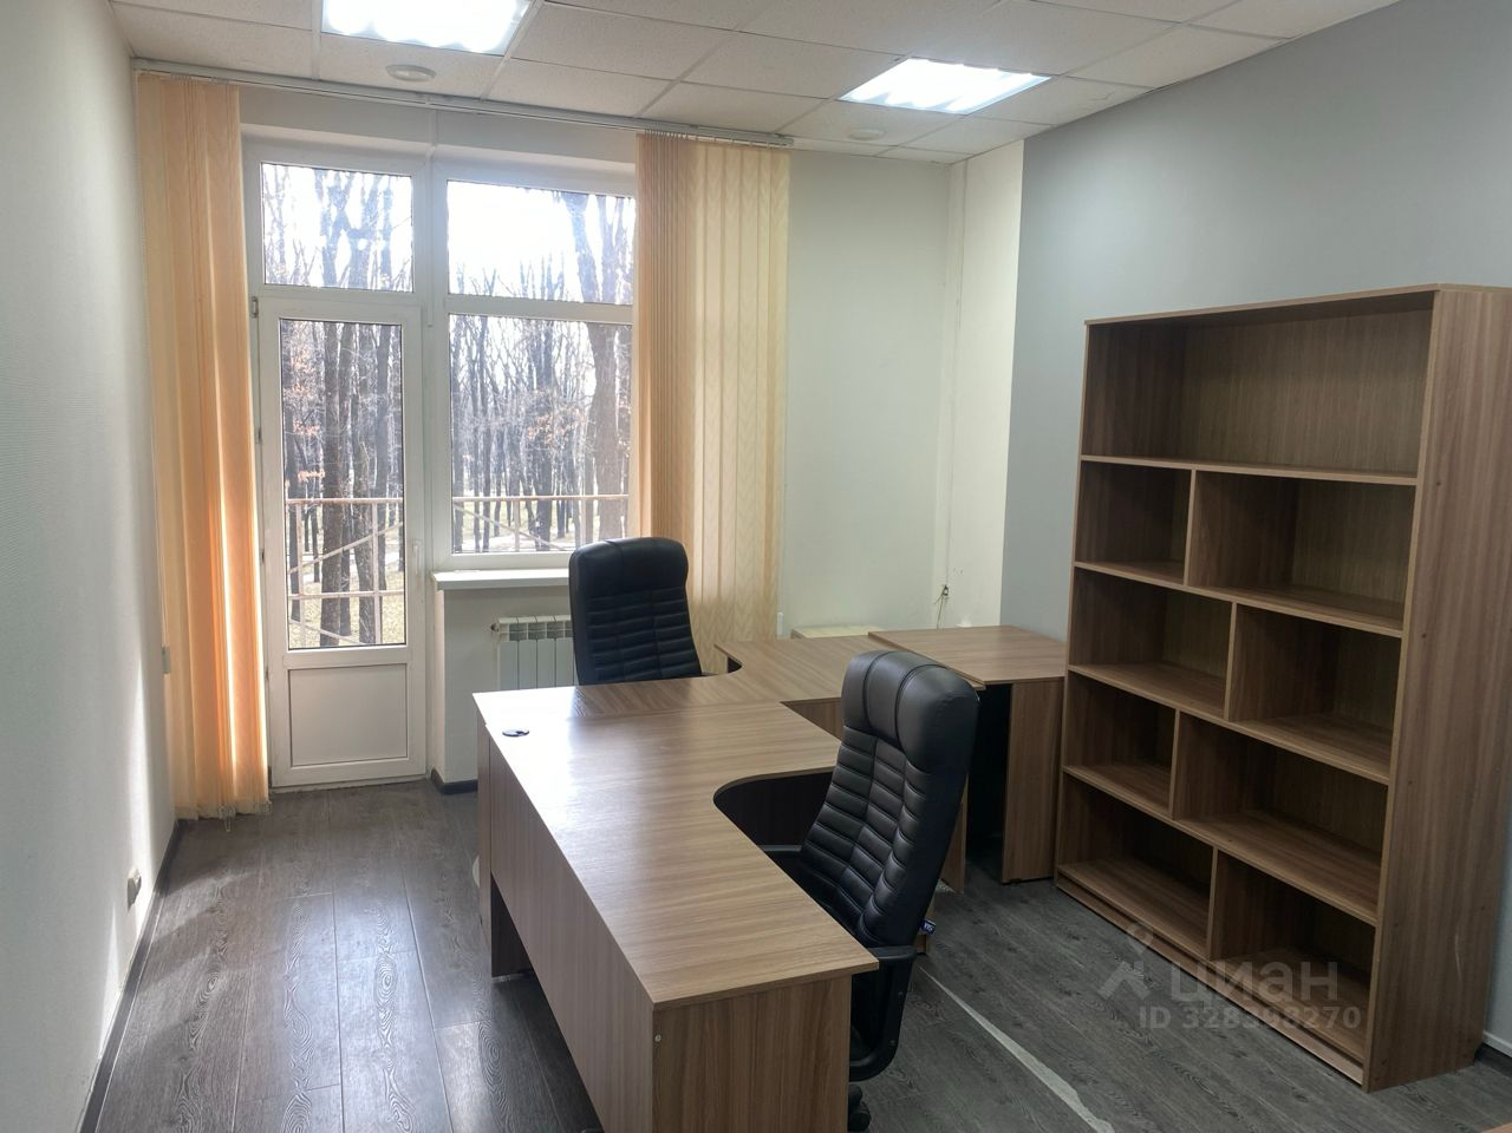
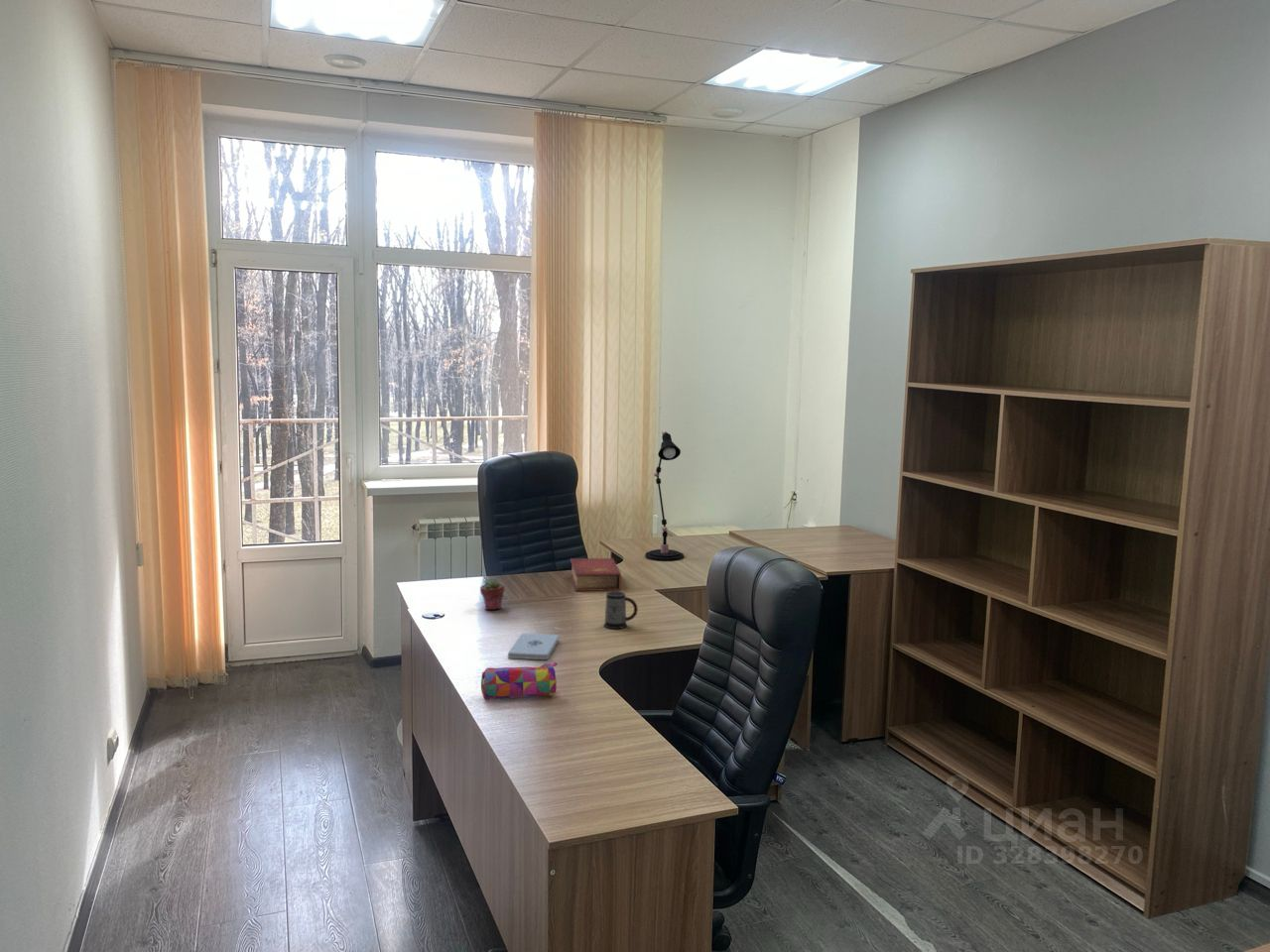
+ notepad [507,632,560,660]
+ pencil case [480,661,559,701]
+ mug [603,590,639,630]
+ desk lamp [644,430,685,562]
+ book [570,557,622,592]
+ potted succulent [479,576,506,611]
